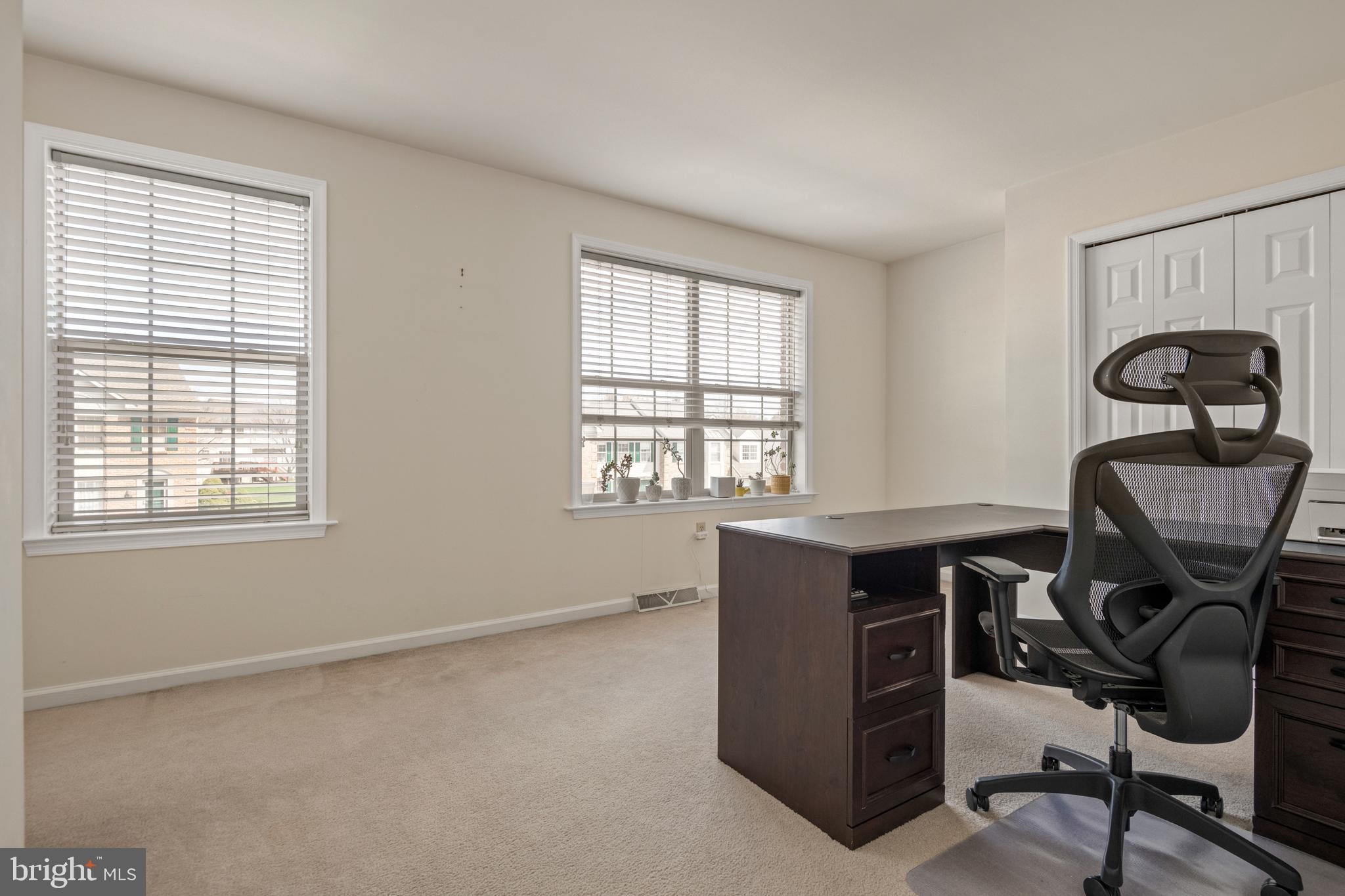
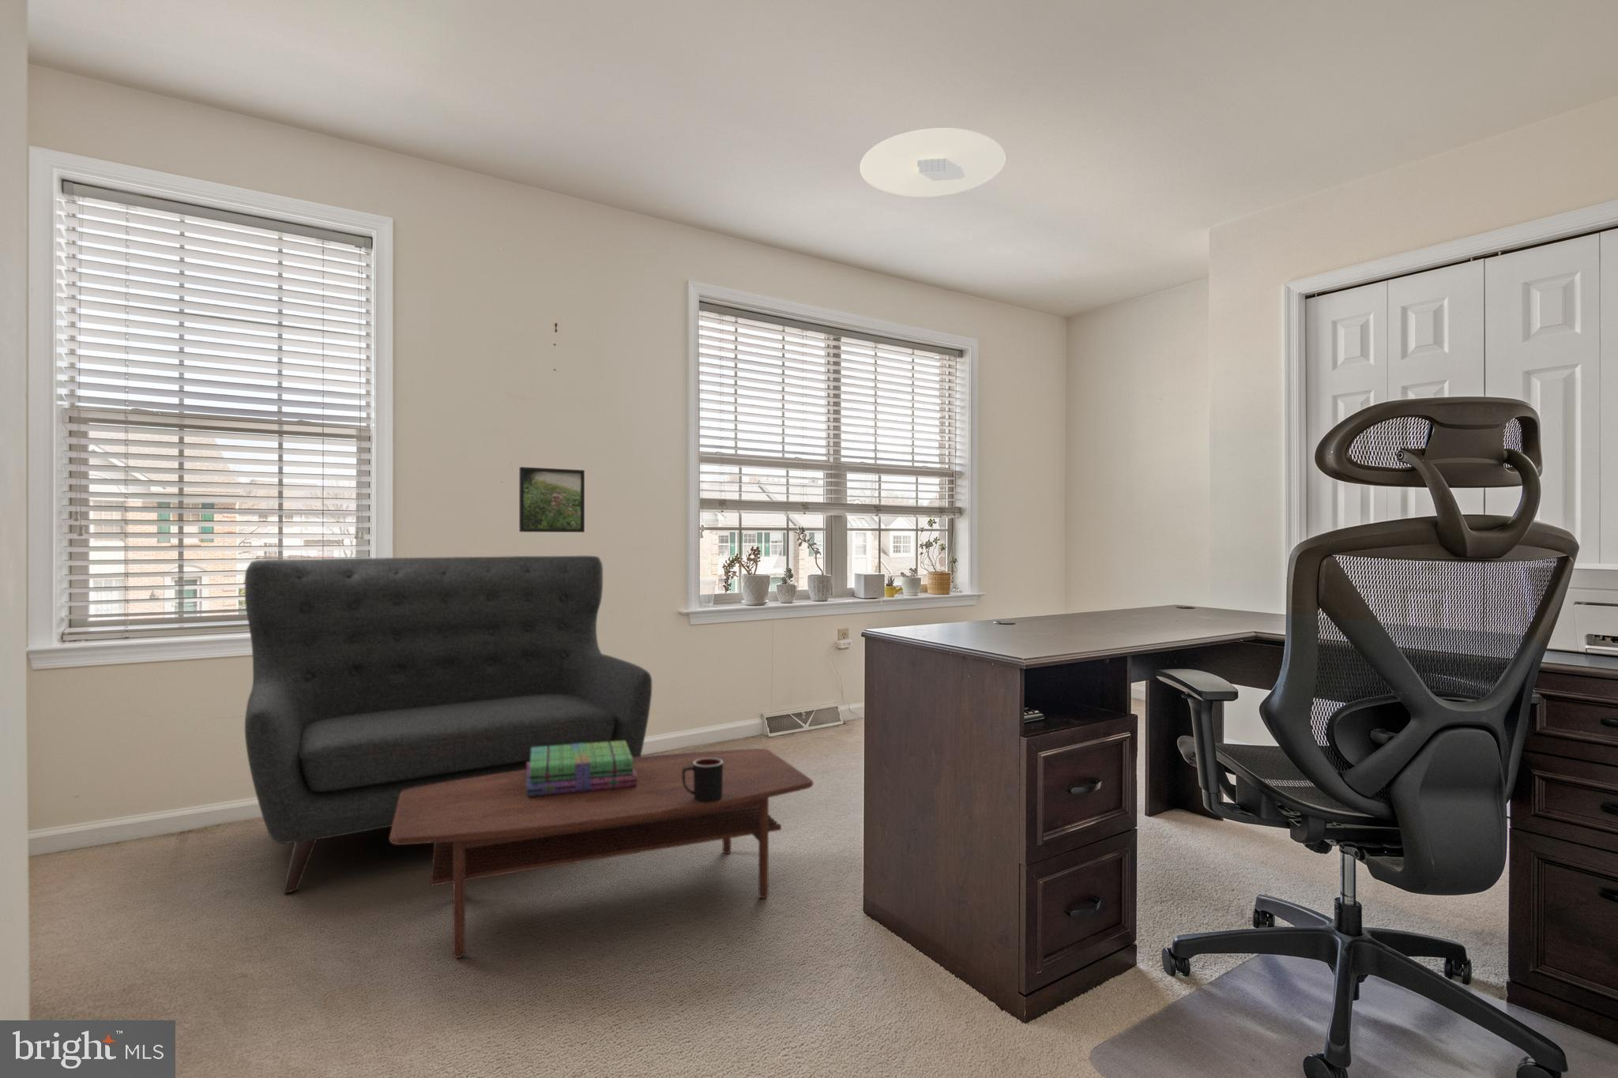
+ coffee table [389,748,813,959]
+ ceiling light [859,128,1007,199]
+ stack of books [527,741,638,796]
+ sofa [244,555,652,893]
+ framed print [518,466,586,533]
+ mug [682,758,723,801]
